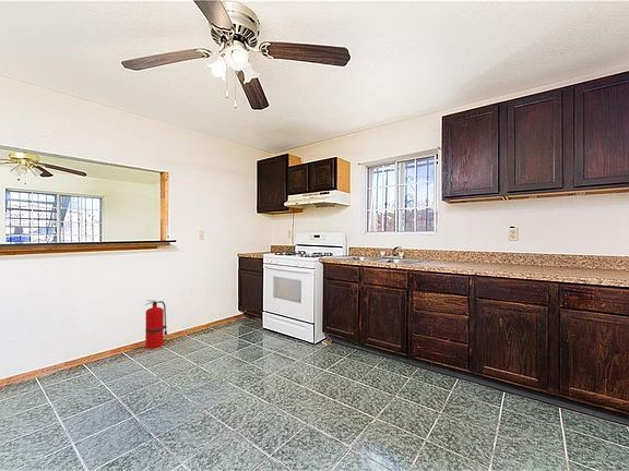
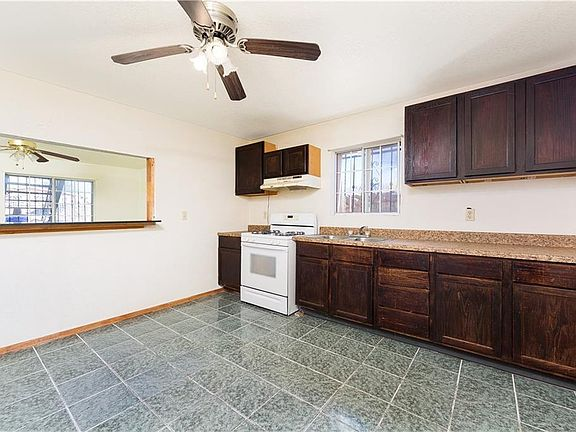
- fire extinguisher [144,299,168,350]
